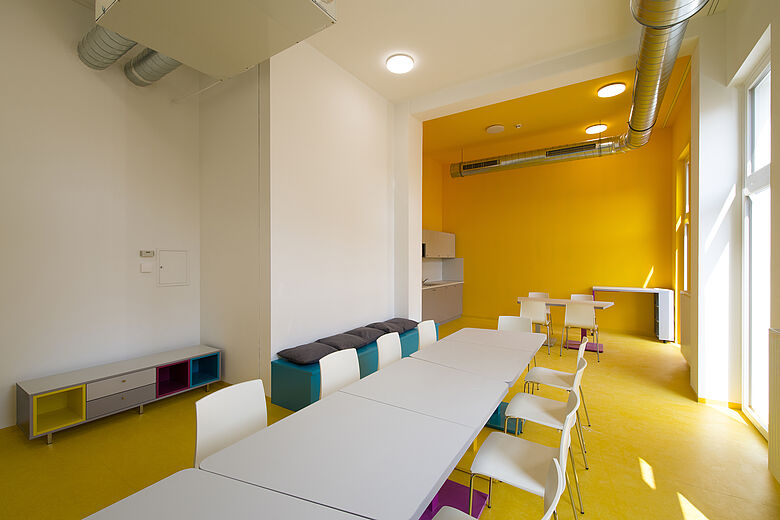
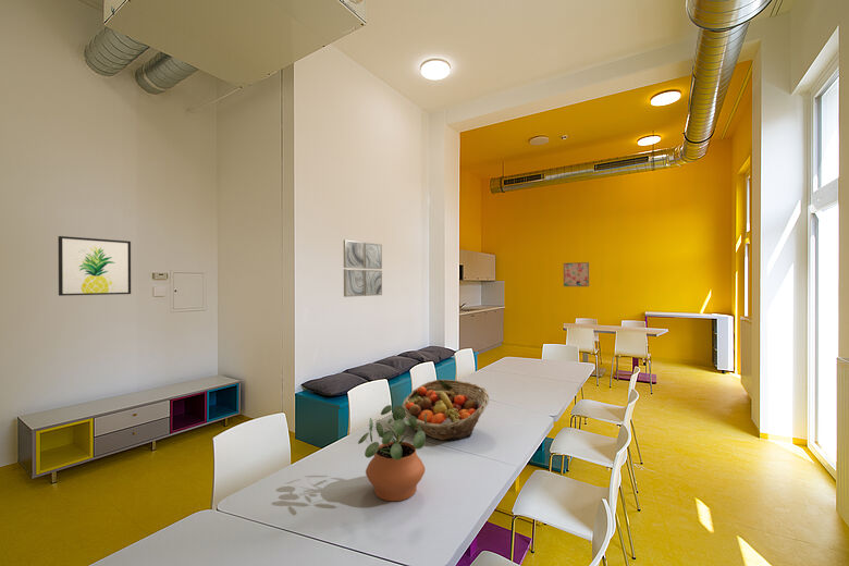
+ fruit basket [401,379,490,441]
+ potted plant [357,404,427,502]
+ wall art [58,235,132,297]
+ wall art [563,261,590,287]
+ wall art [343,238,383,298]
